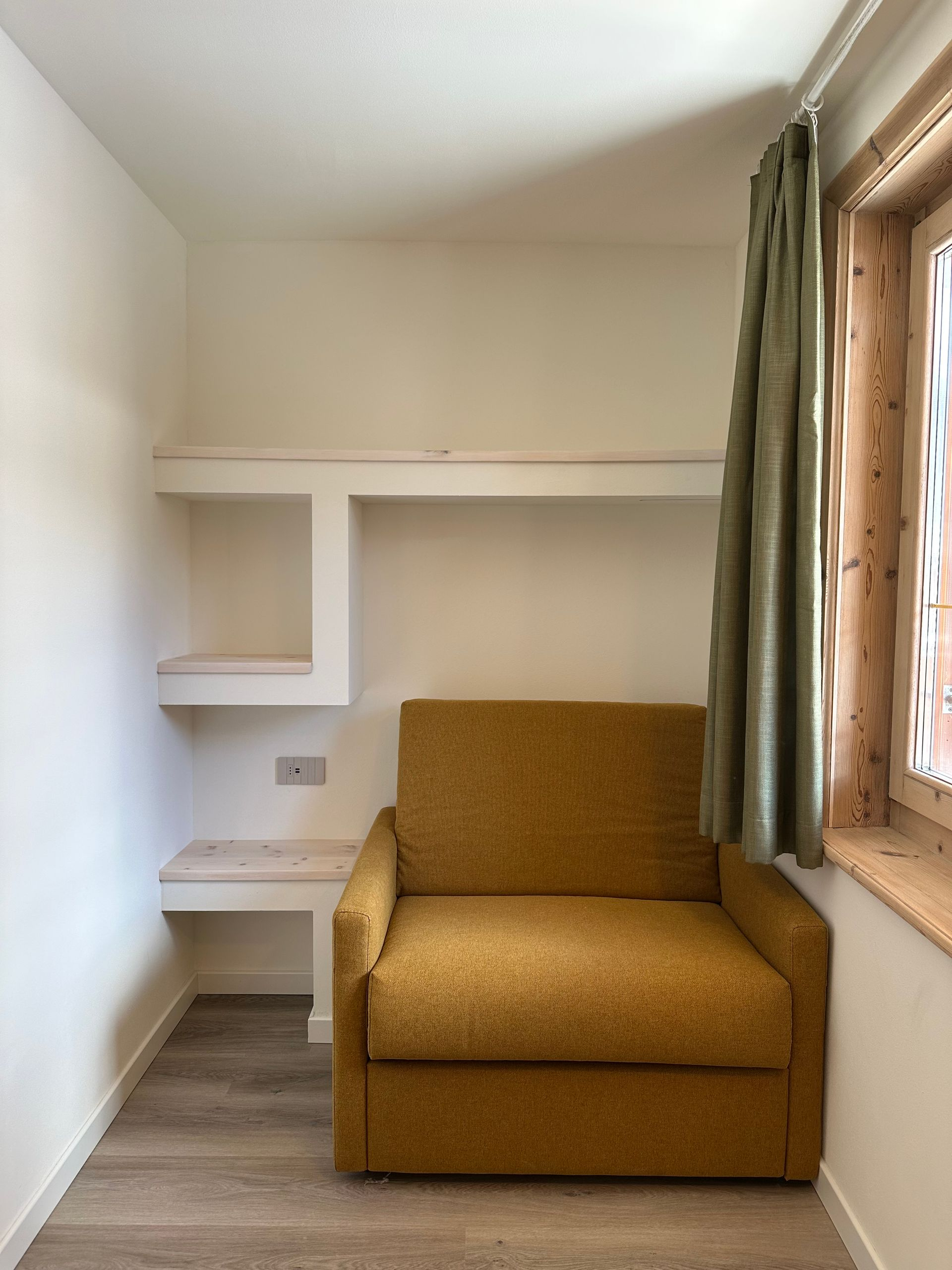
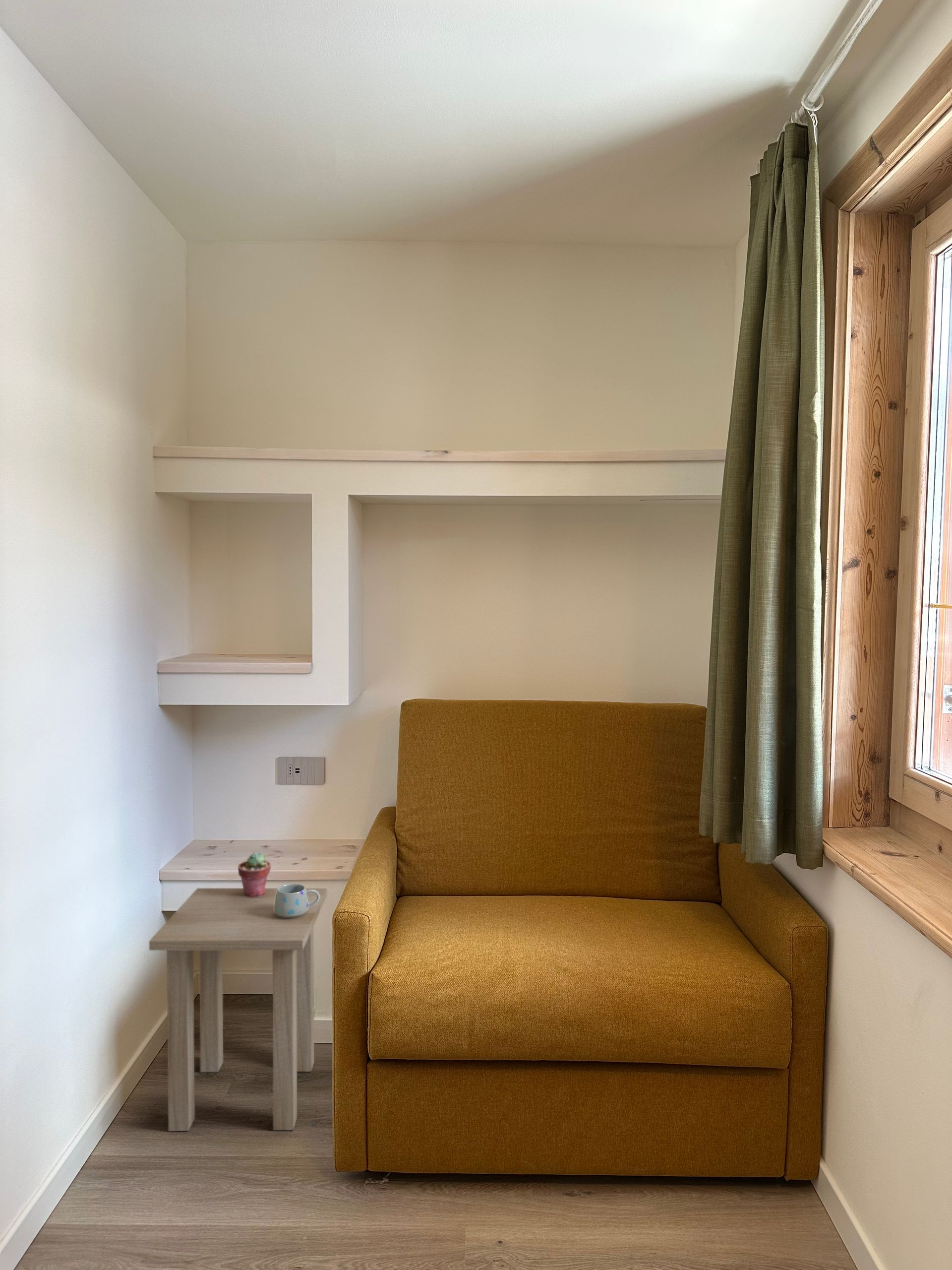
+ side table [149,888,327,1132]
+ mug [274,883,320,917]
+ potted succulent [238,852,271,897]
